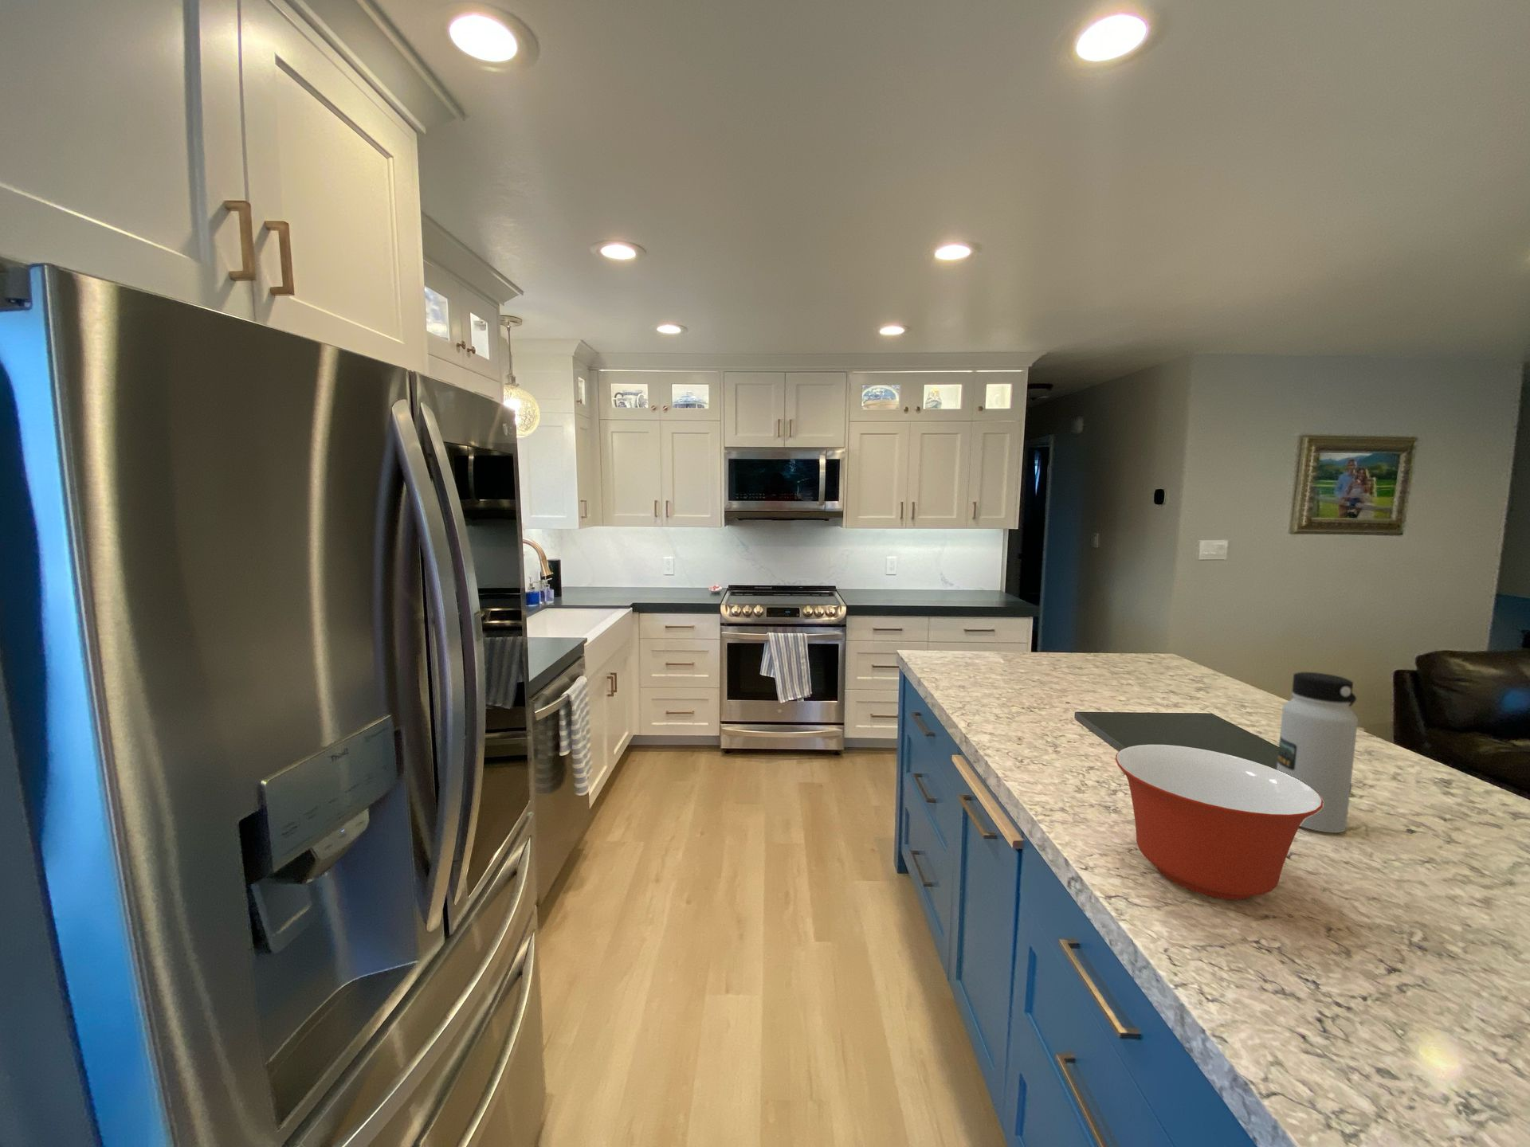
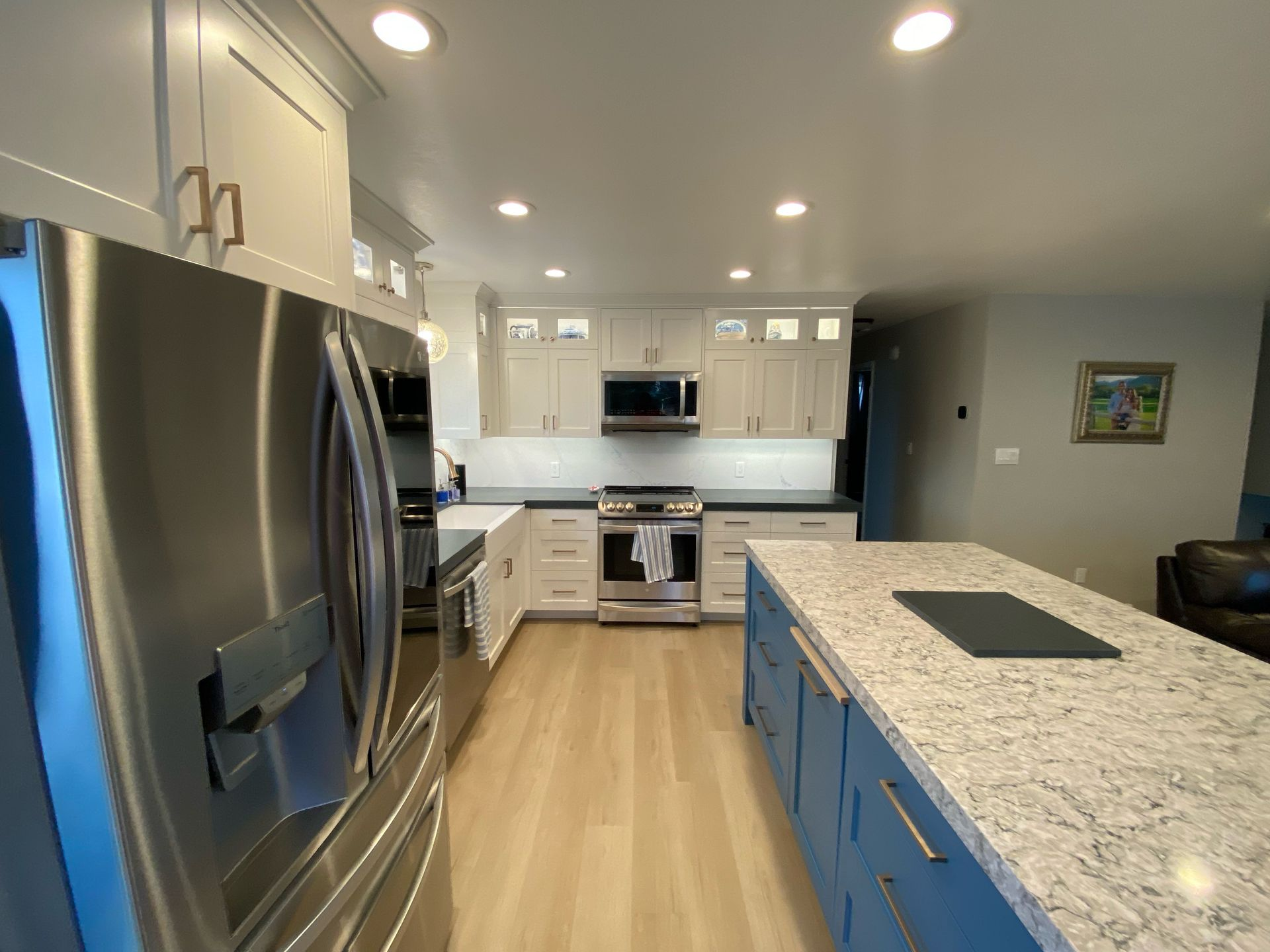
- mixing bowl [1114,743,1324,901]
- water bottle [1276,671,1359,834]
